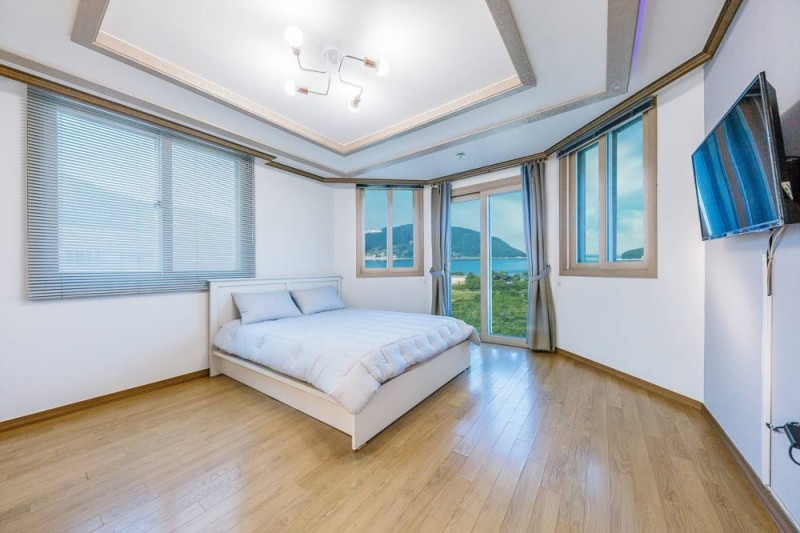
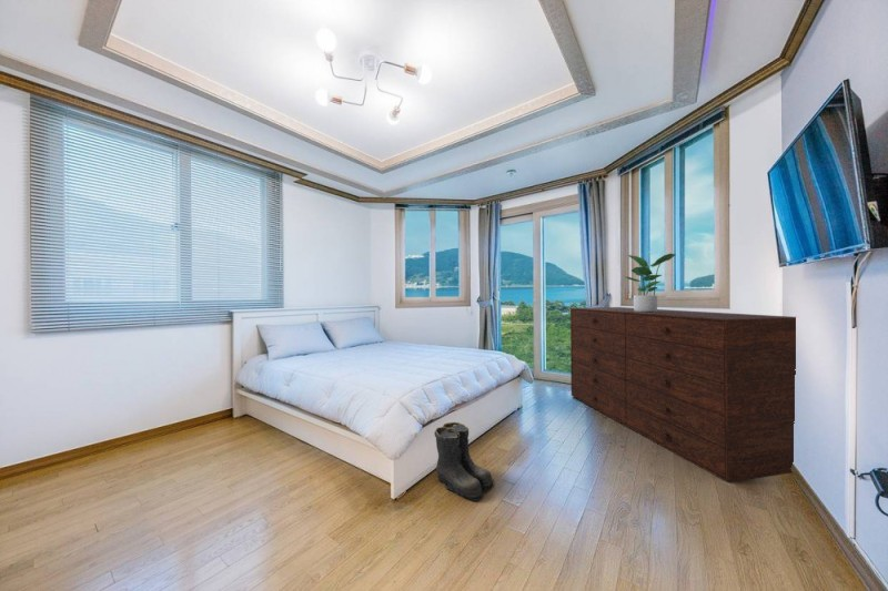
+ potted plant [625,253,677,313]
+ boots [433,421,495,502]
+ dresser [569,306,797,483]
